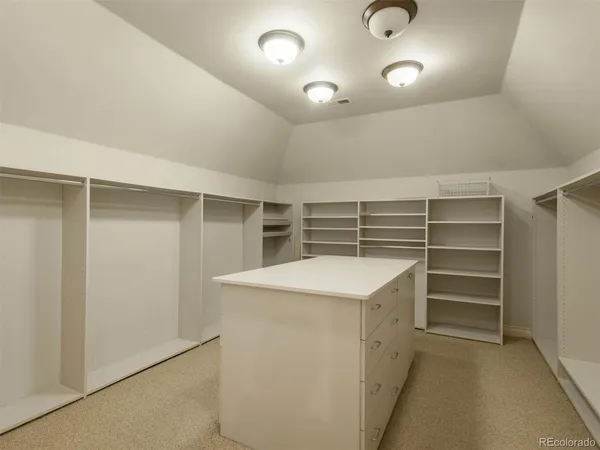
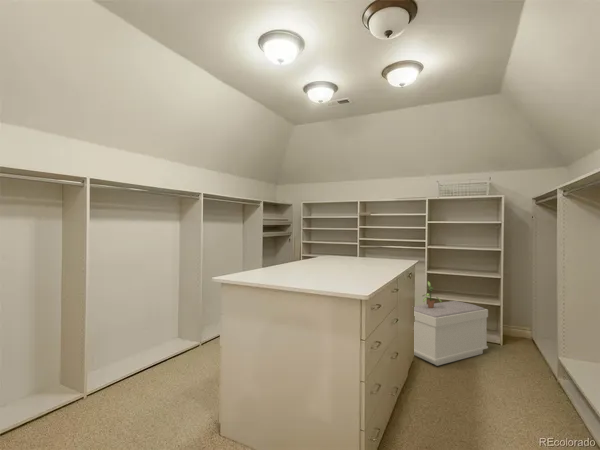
+ bench [413,300,489,367]
+ potted plant [421,280,443,308]
